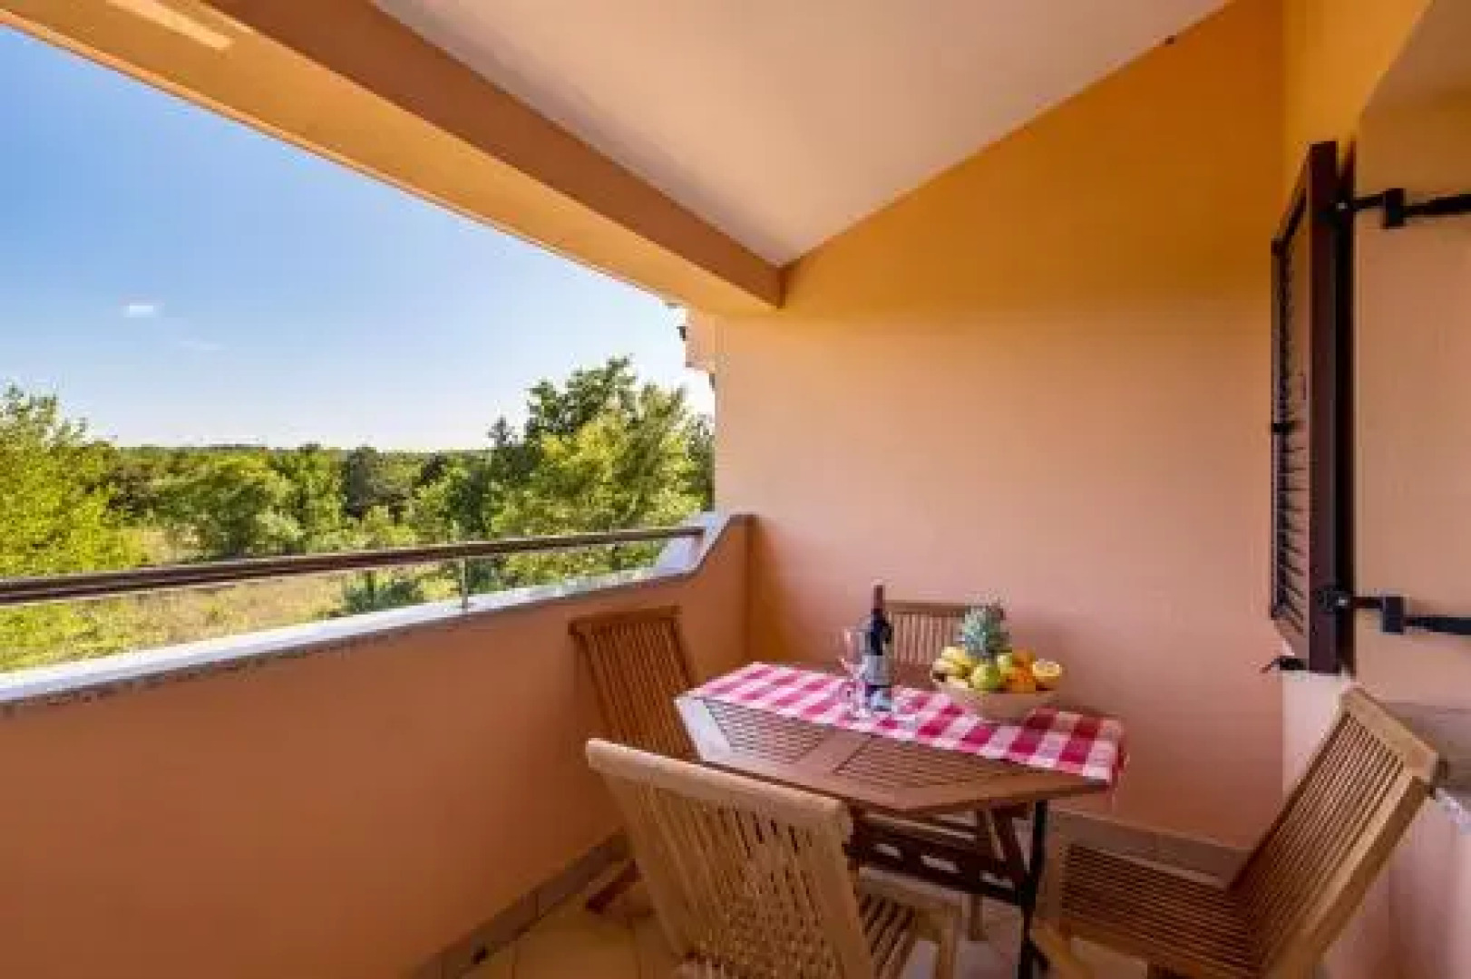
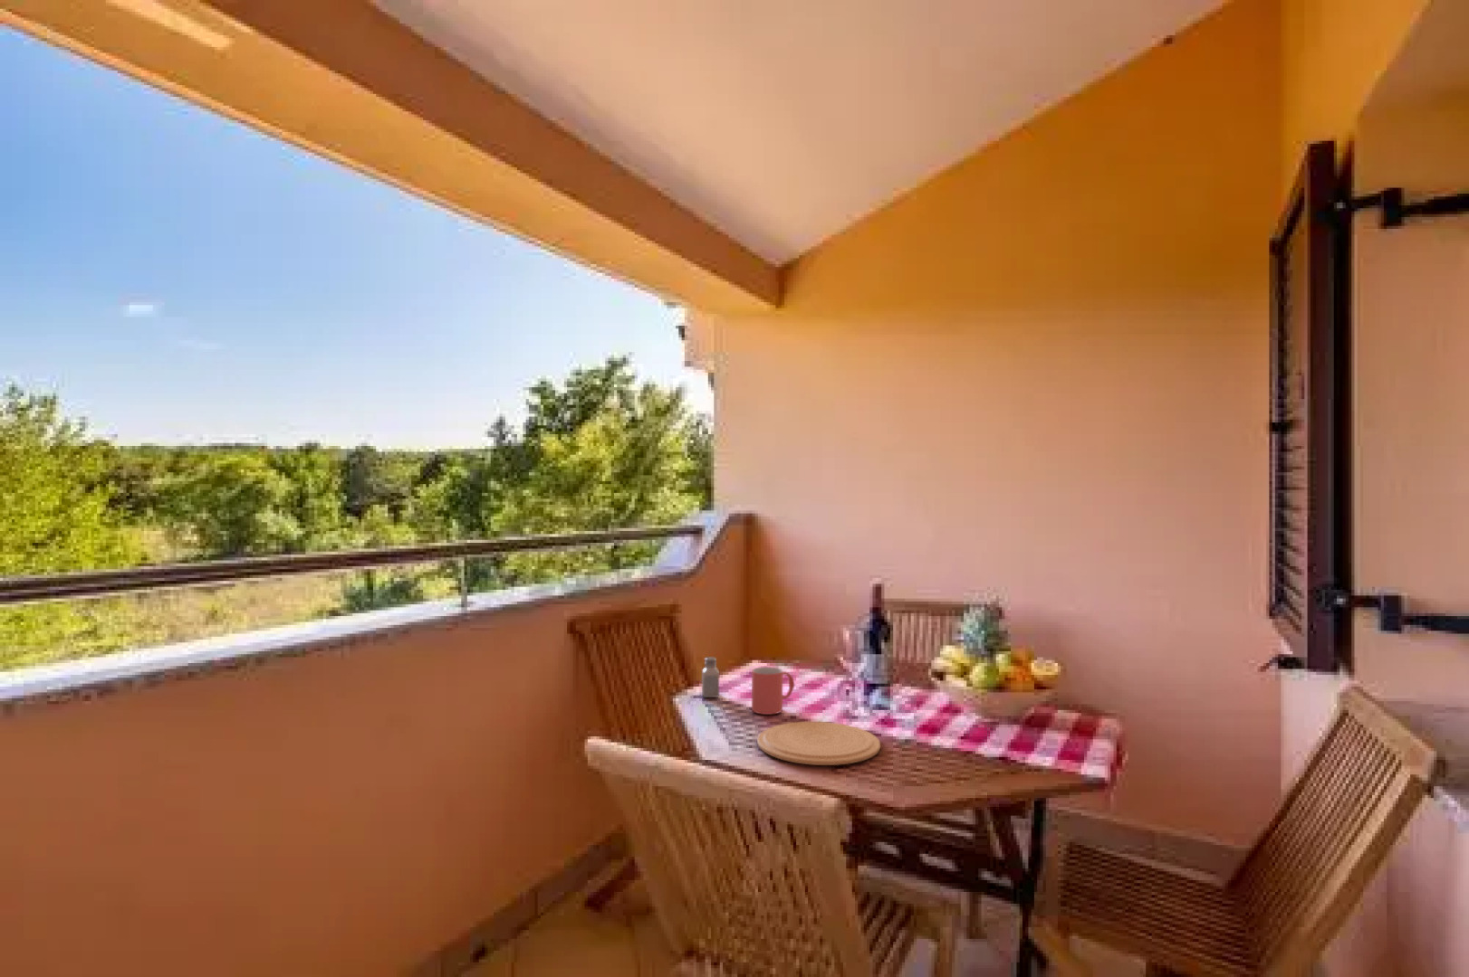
+ saltshaker [701,655,720,698]
+ mug [751,666,796,715]
+ plate [756,721,881,767]
